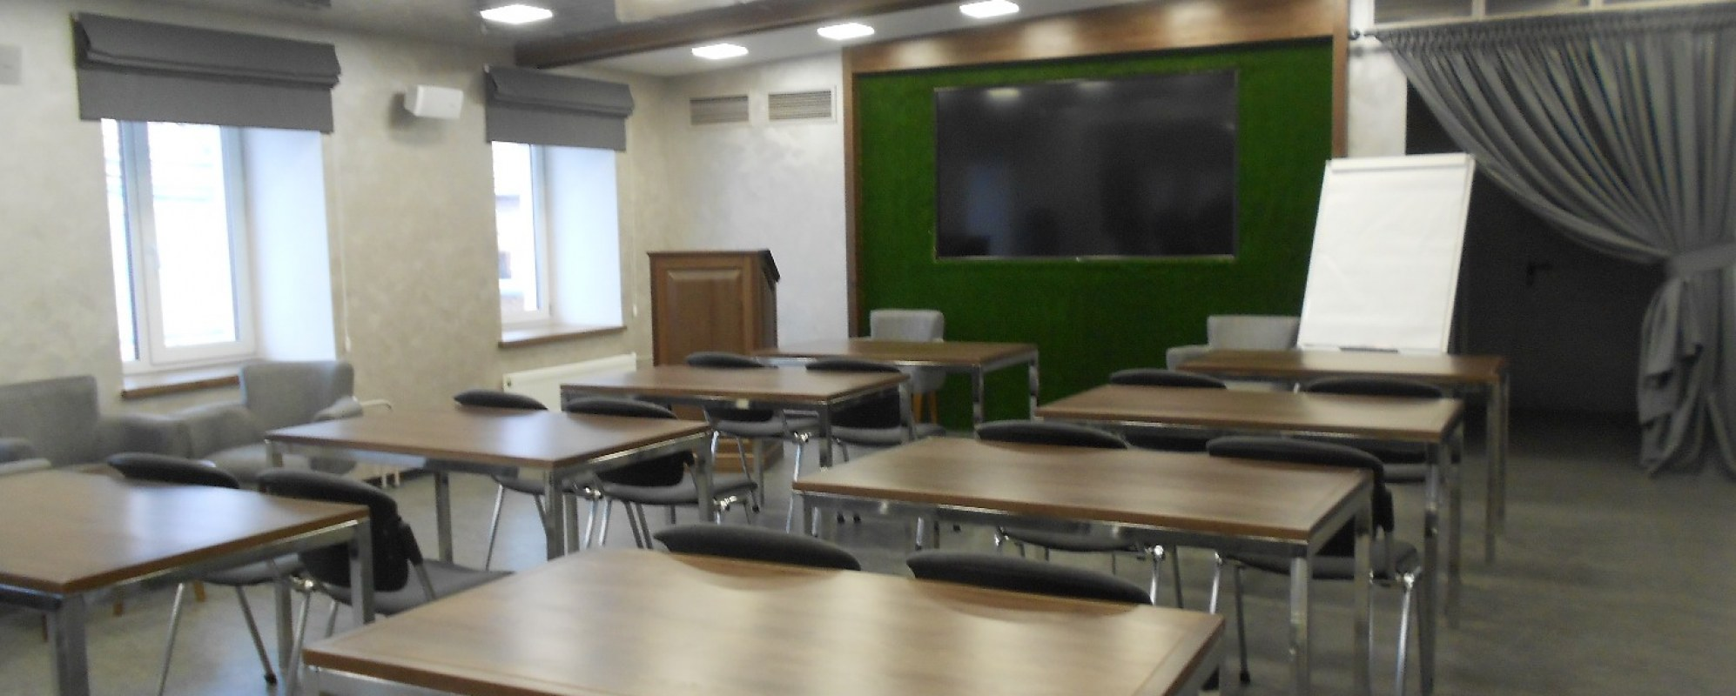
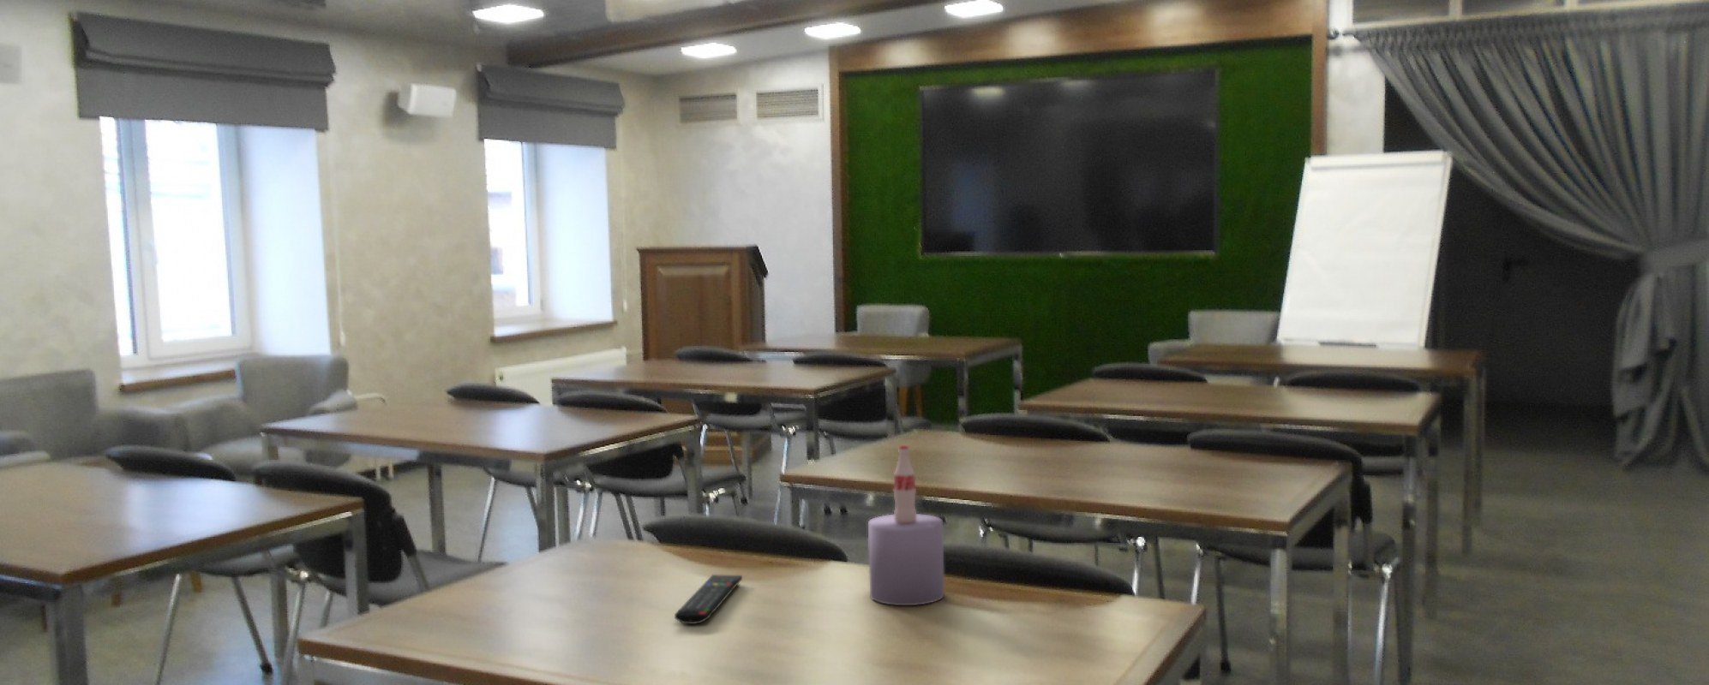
+ remote control [674,574,743,625]
+ bottle [868,444,945,607]
